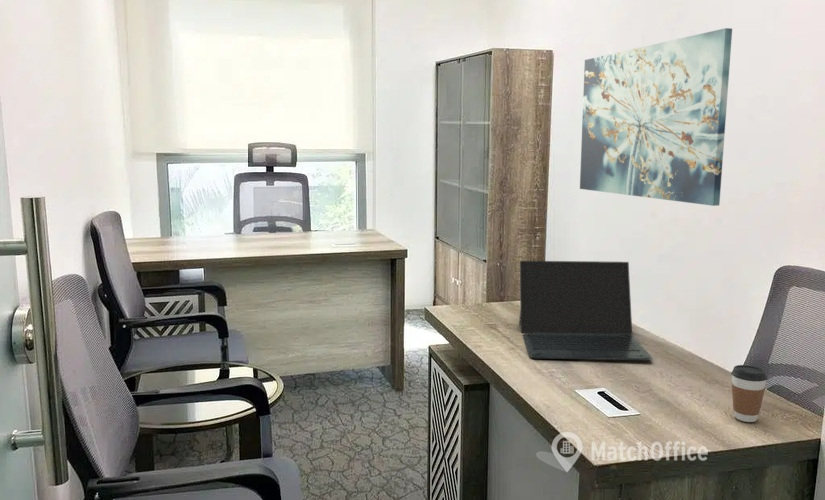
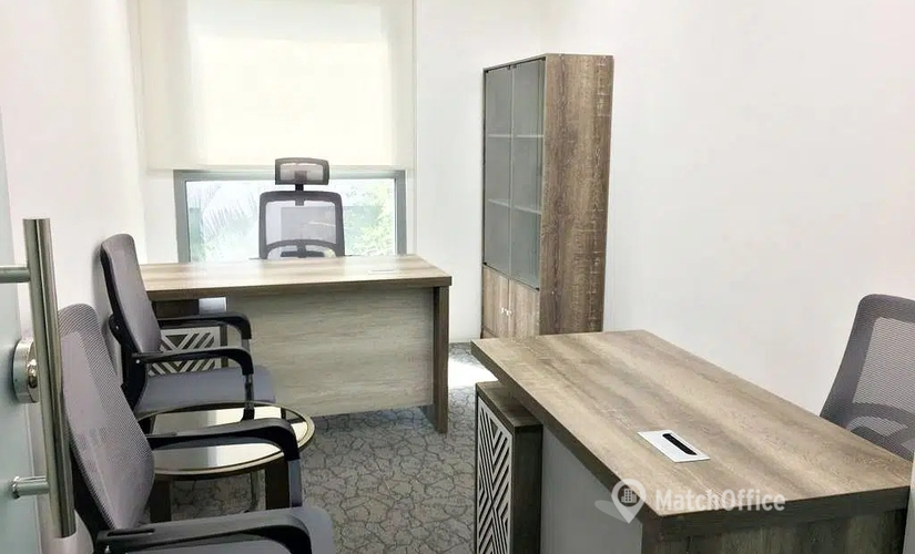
- laptop computer [518,260,654,361]
- wall art [579,27,733,207]
- coffee cup [730,364,768,423]
